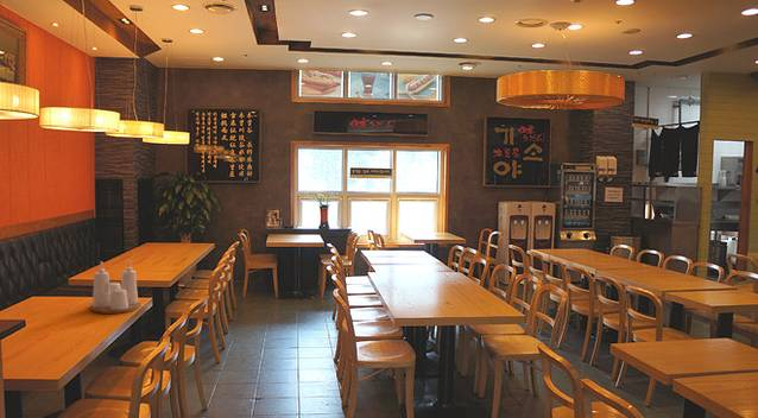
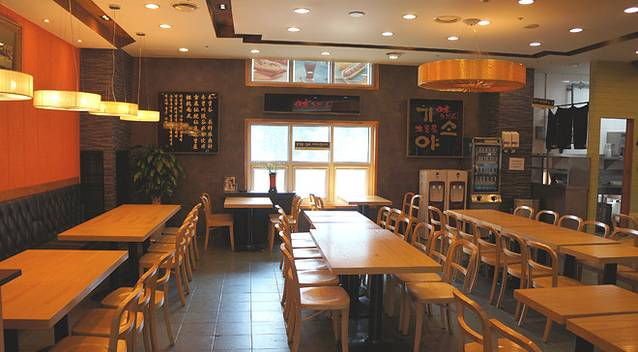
- condiment set [89,259,141,315]
